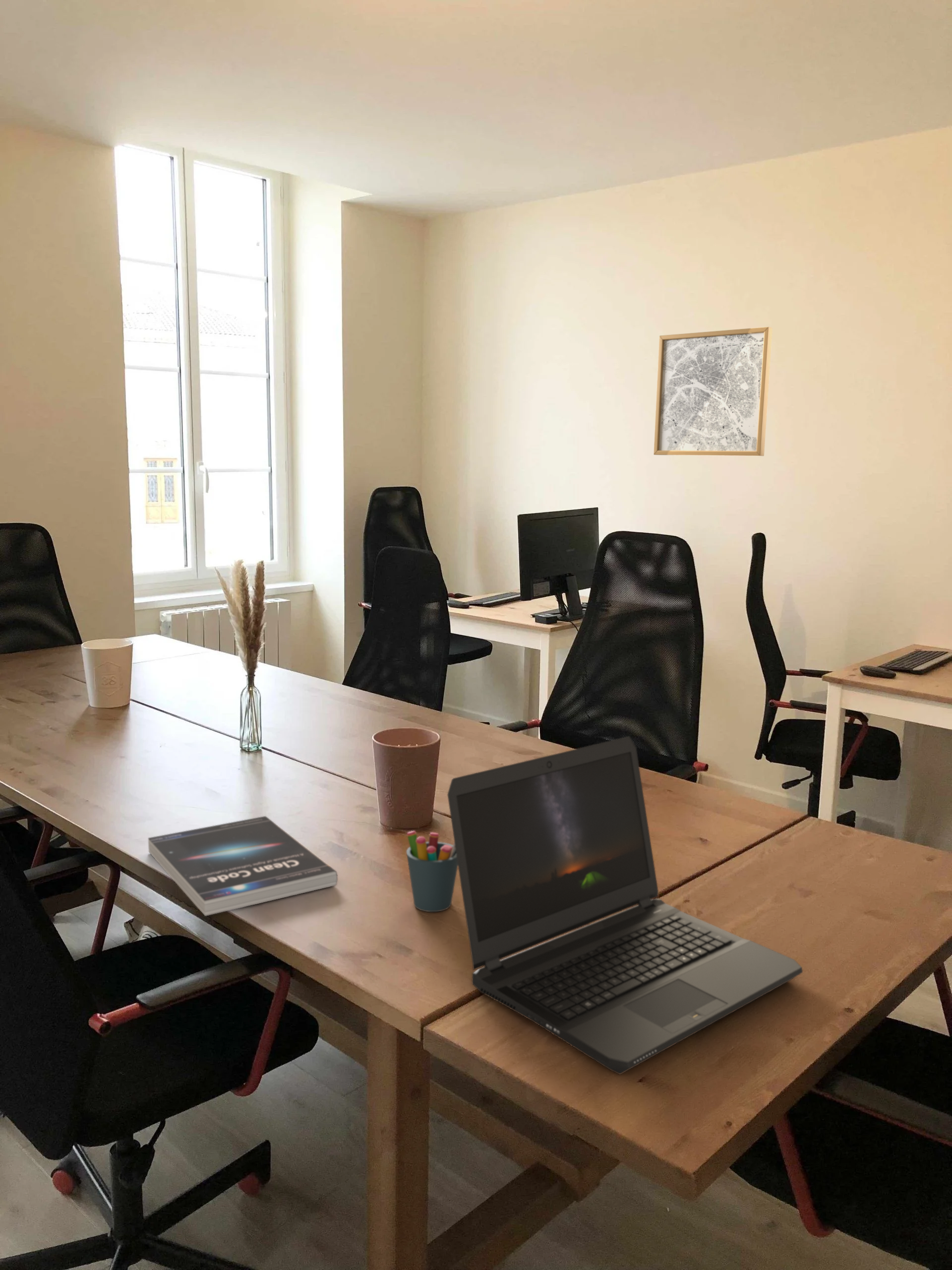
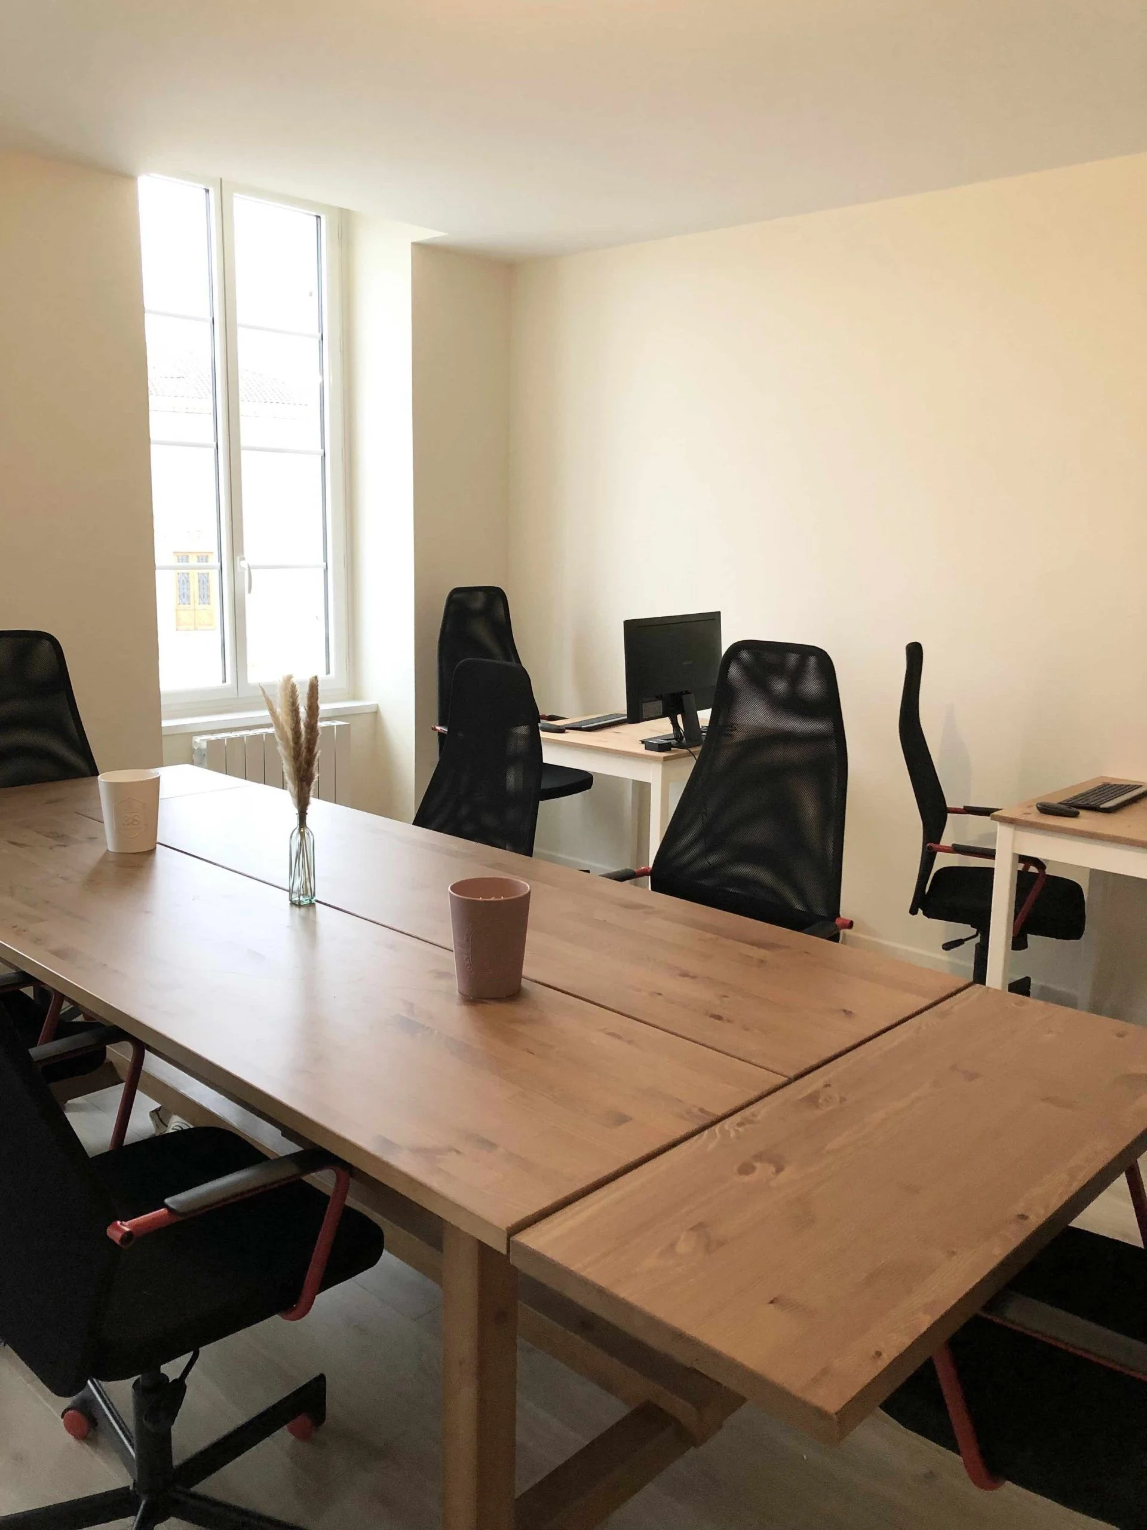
- laptop computer [447,736,803,1075]
- wall art [653,326,773,456]
- pen holder [406,830,458,912]
- book [148,816,338,917]
